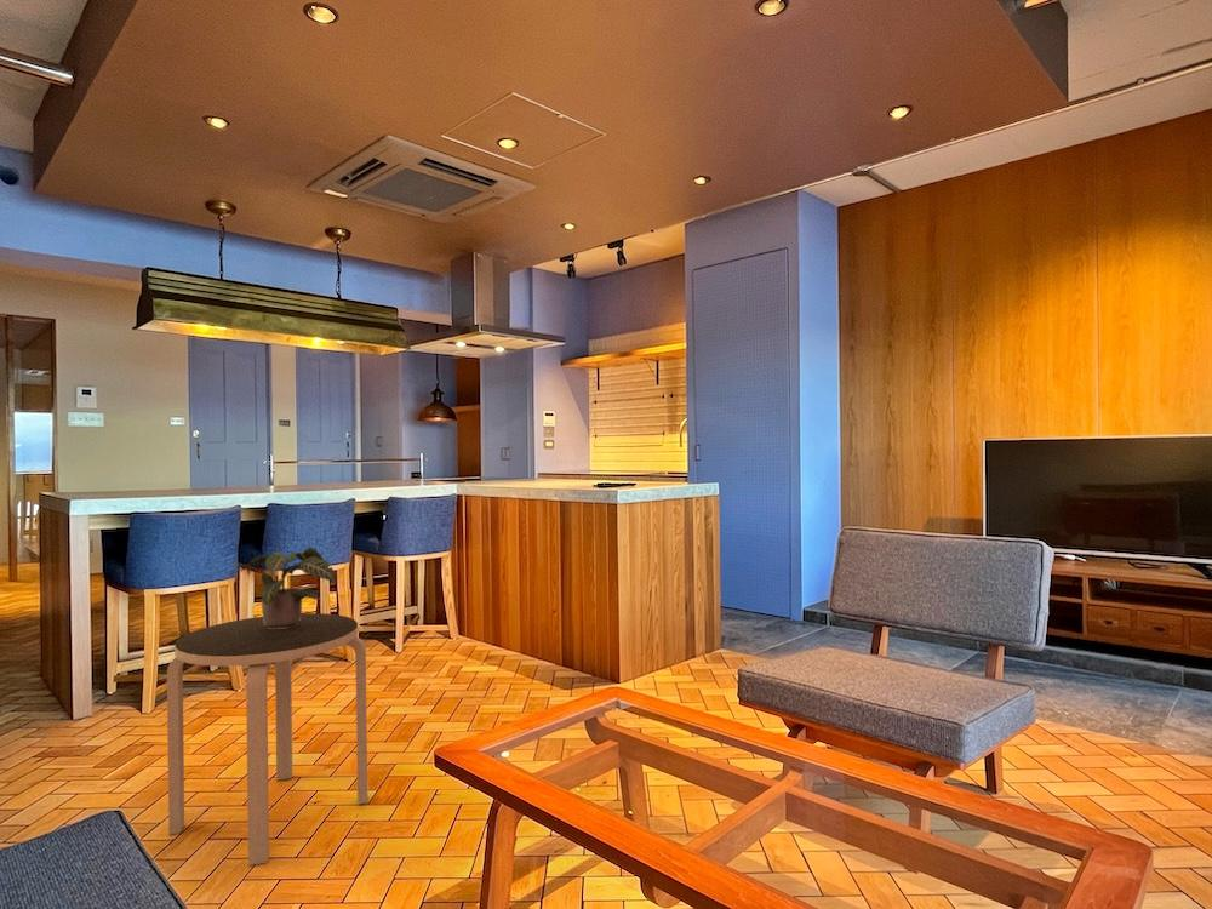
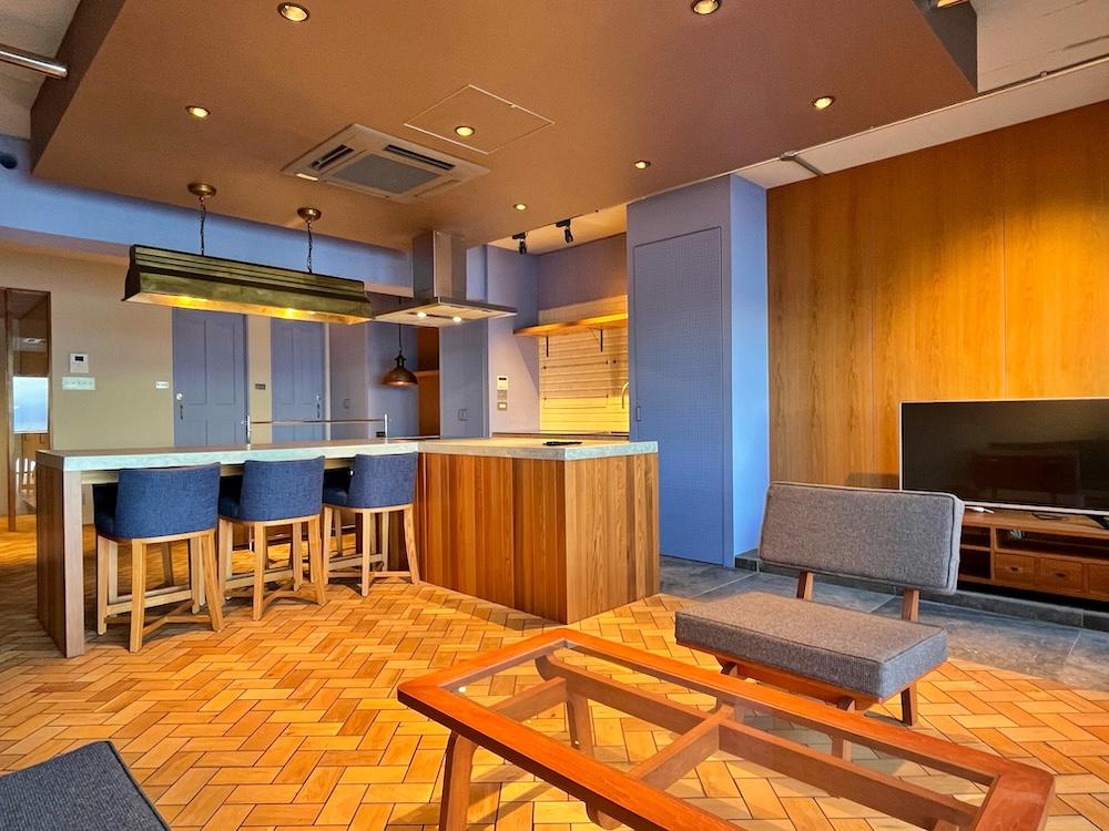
- side table [166,612,368,867]
- potted plant [239,547,336,629]
